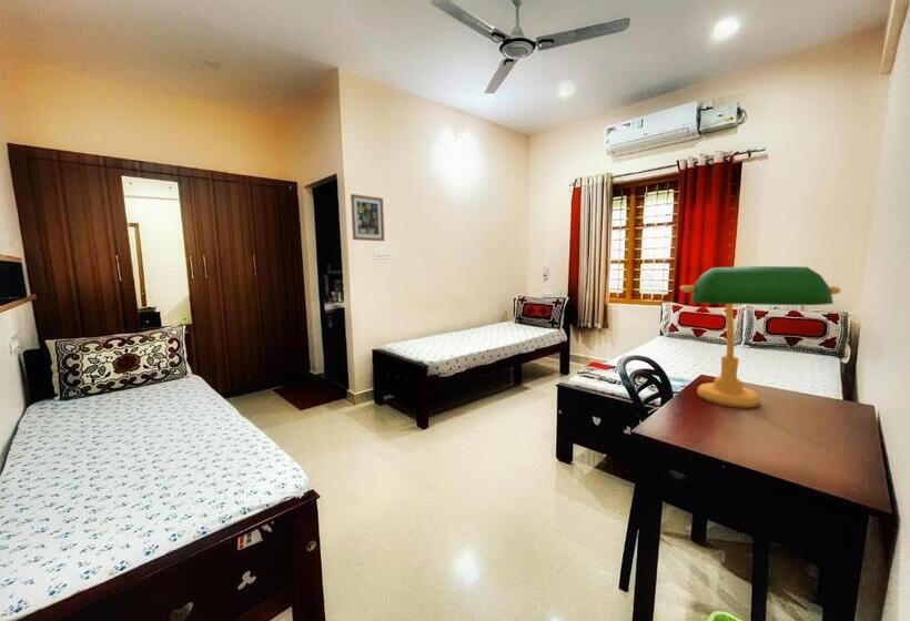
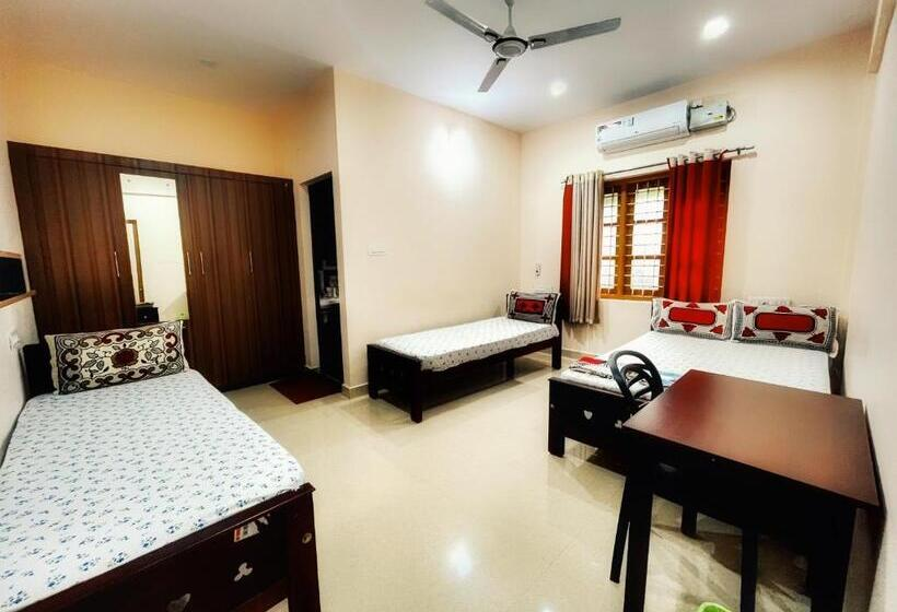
- desk lamp [679,265,841,409]
- wall art [350,193,385,242]
